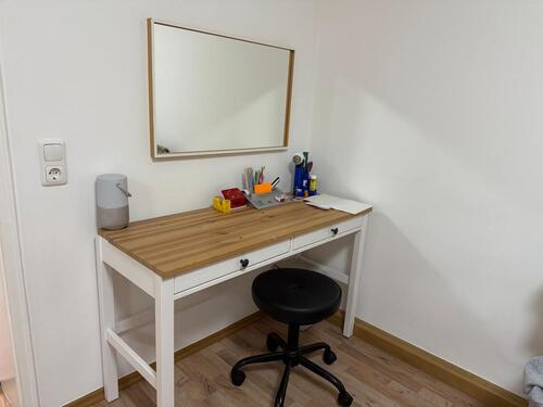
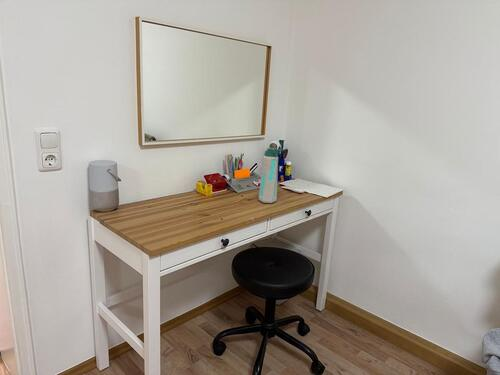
+ water bottle [258,147,283,204]
